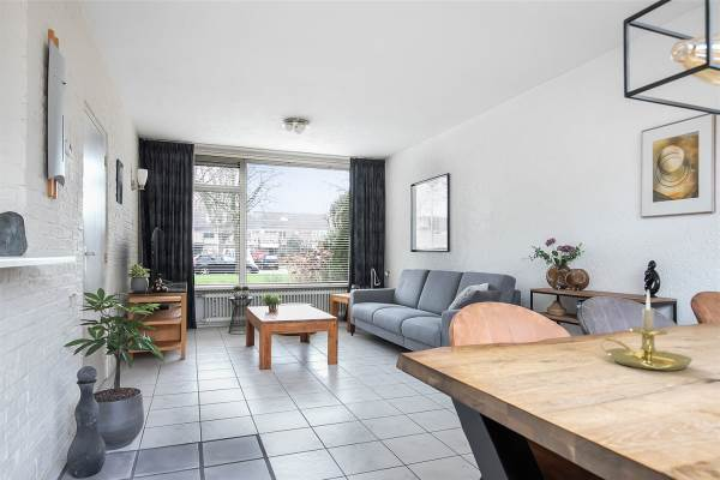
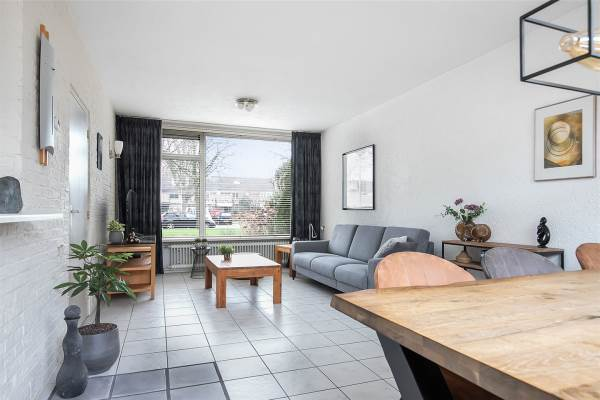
- candle holder [593,288,694,372]
